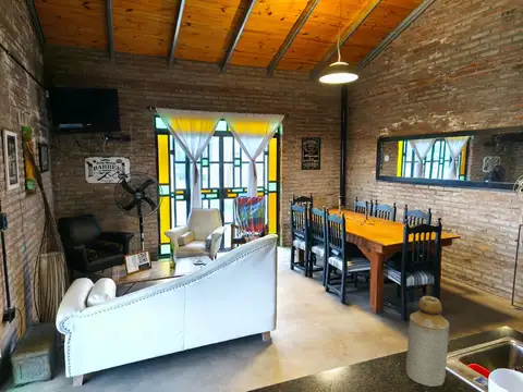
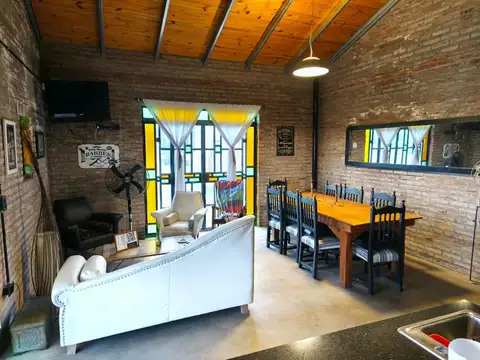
- bottle [405,295,450,388]
